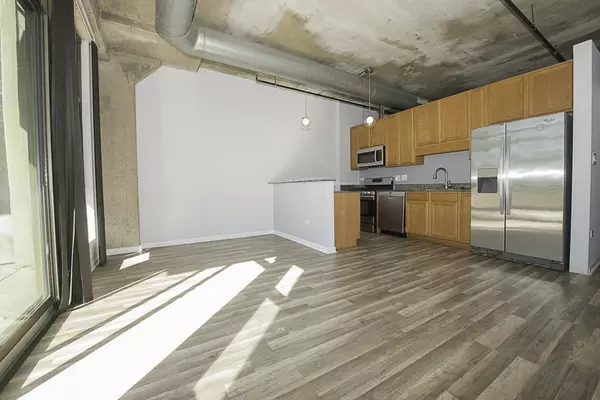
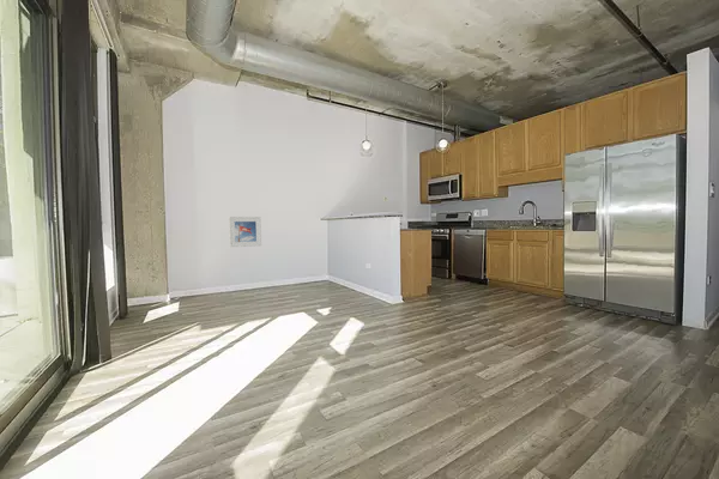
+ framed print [228,216,262,248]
